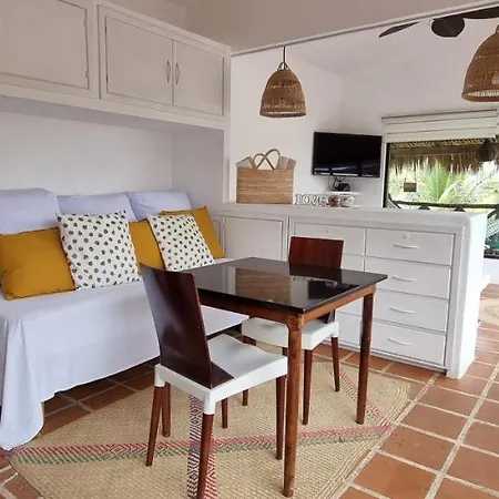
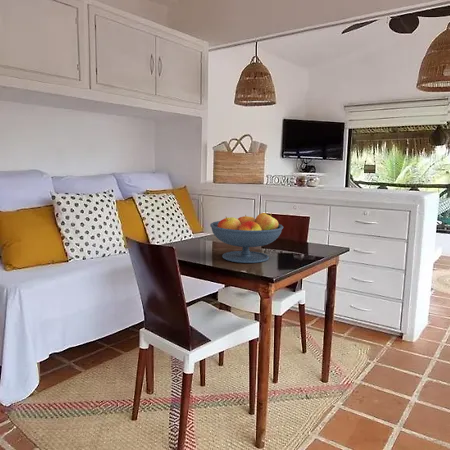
+ fruit bowl [209,212,284,264]
